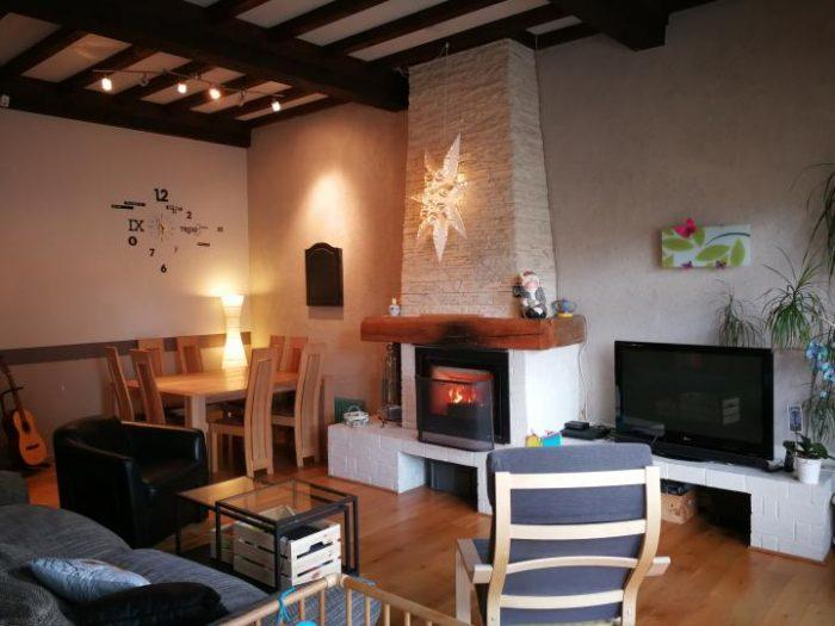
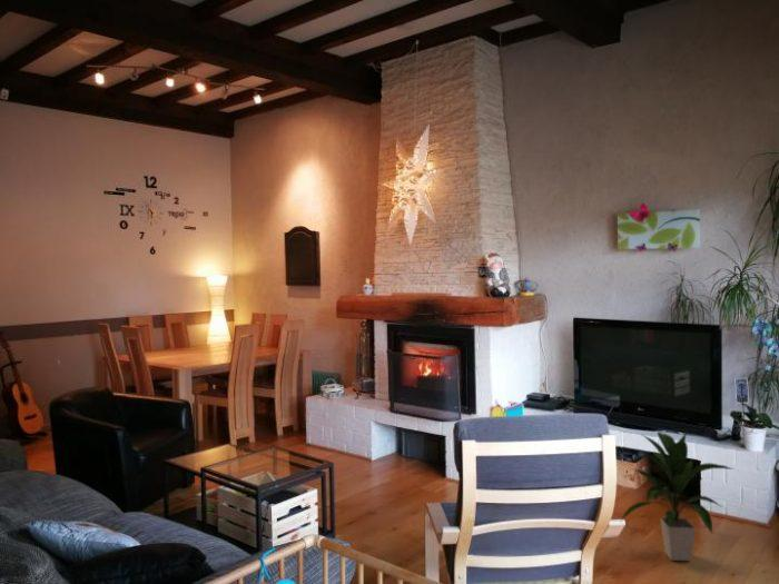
+ indoor plant [621,430,736,562]
